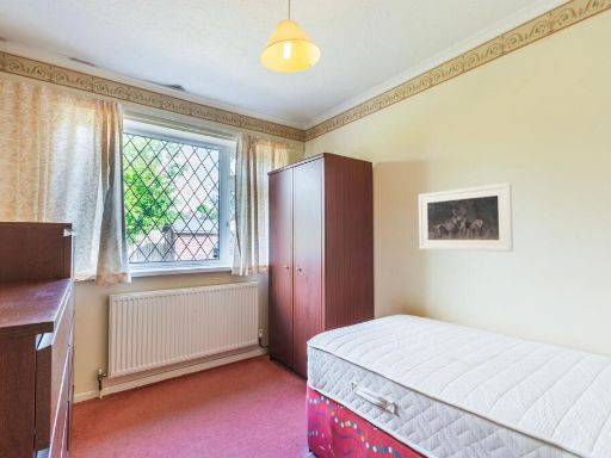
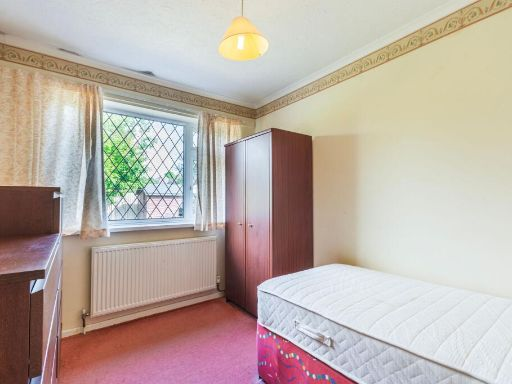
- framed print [418,181,514,253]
